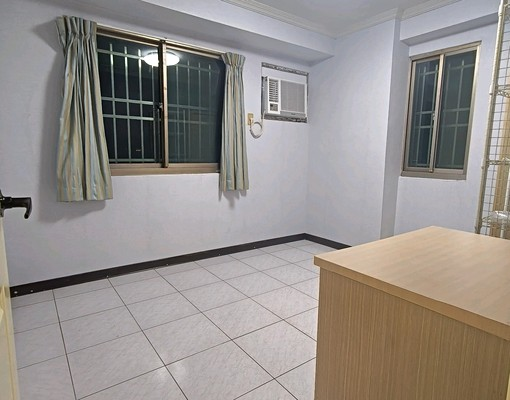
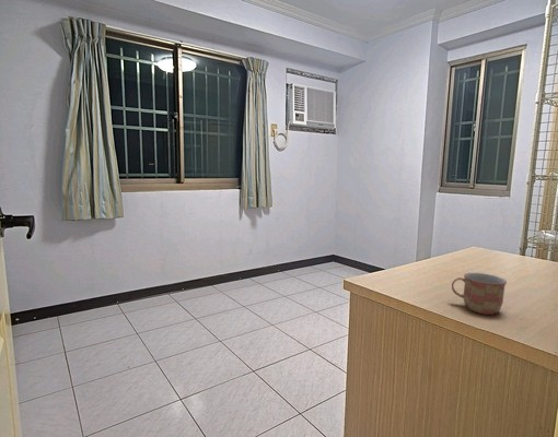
+ mug [451,272,508,316]
